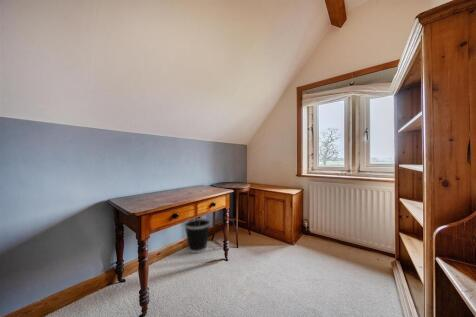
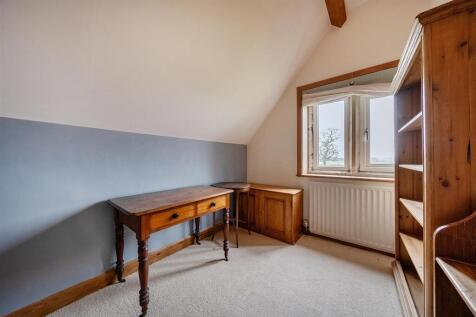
- wastebasket [183,217,212,254]
